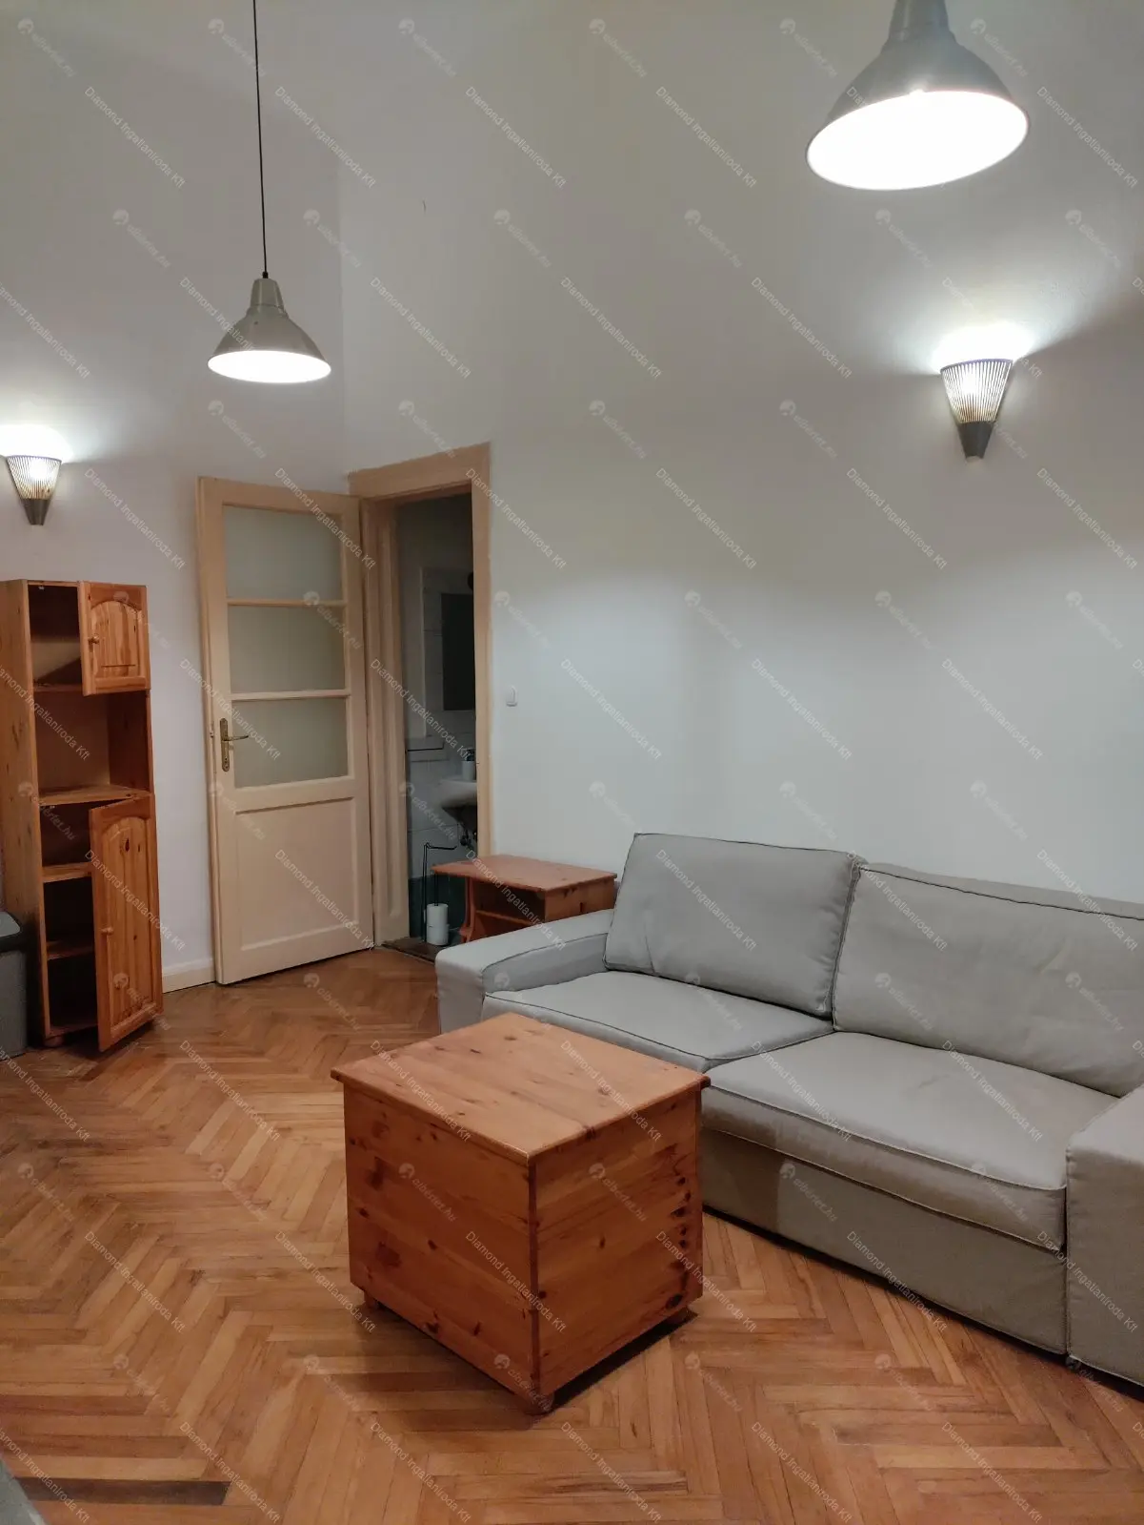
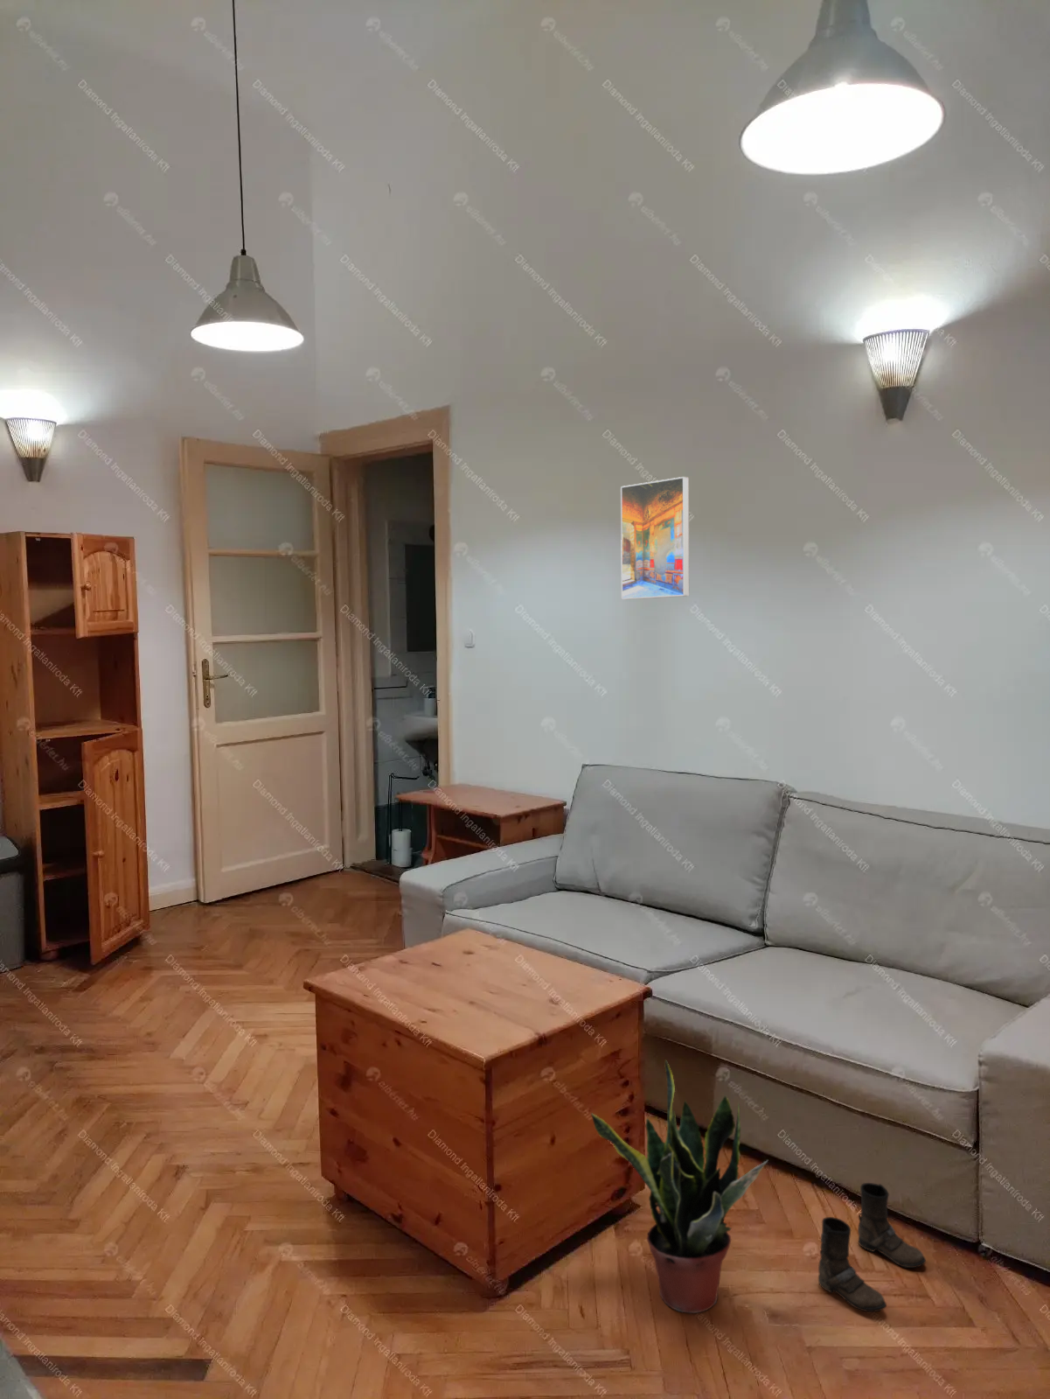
+ boots [817,1182,926,1312]
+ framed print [620,476,689,600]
+ potted plant [590,1059,769,1314]
